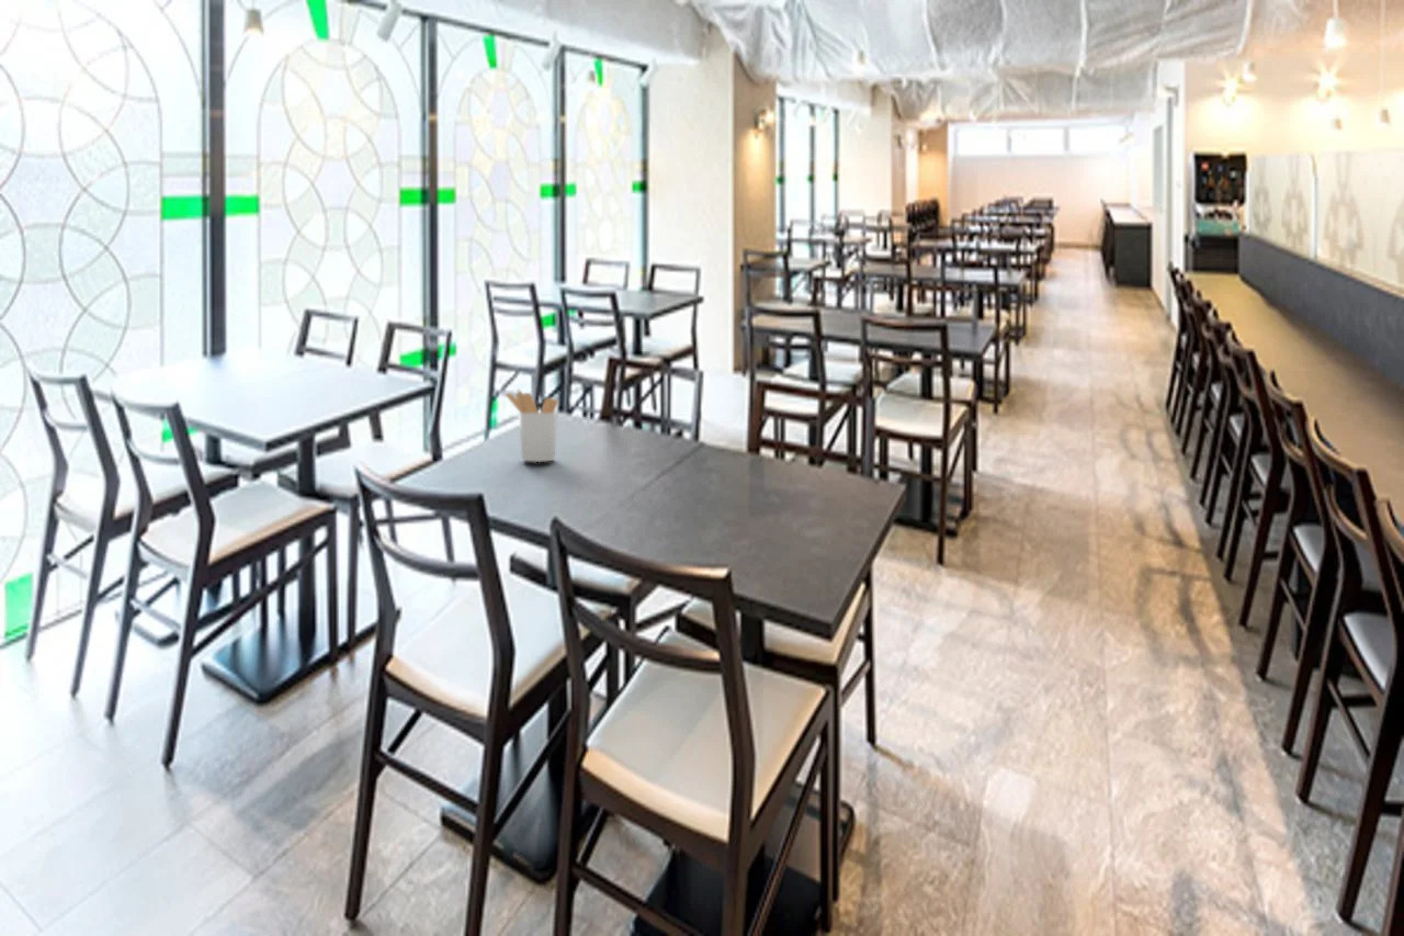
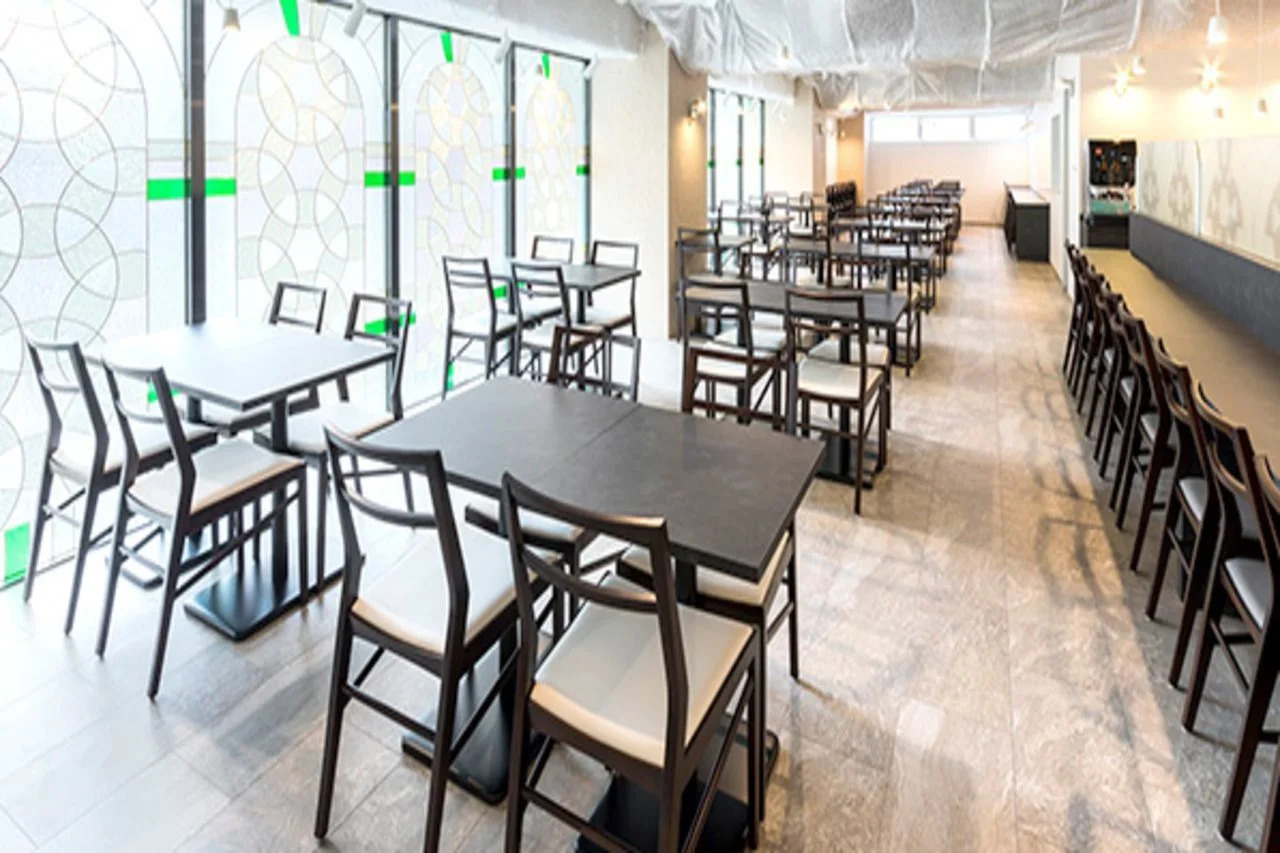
- utensil holder [505,388,559,463]
